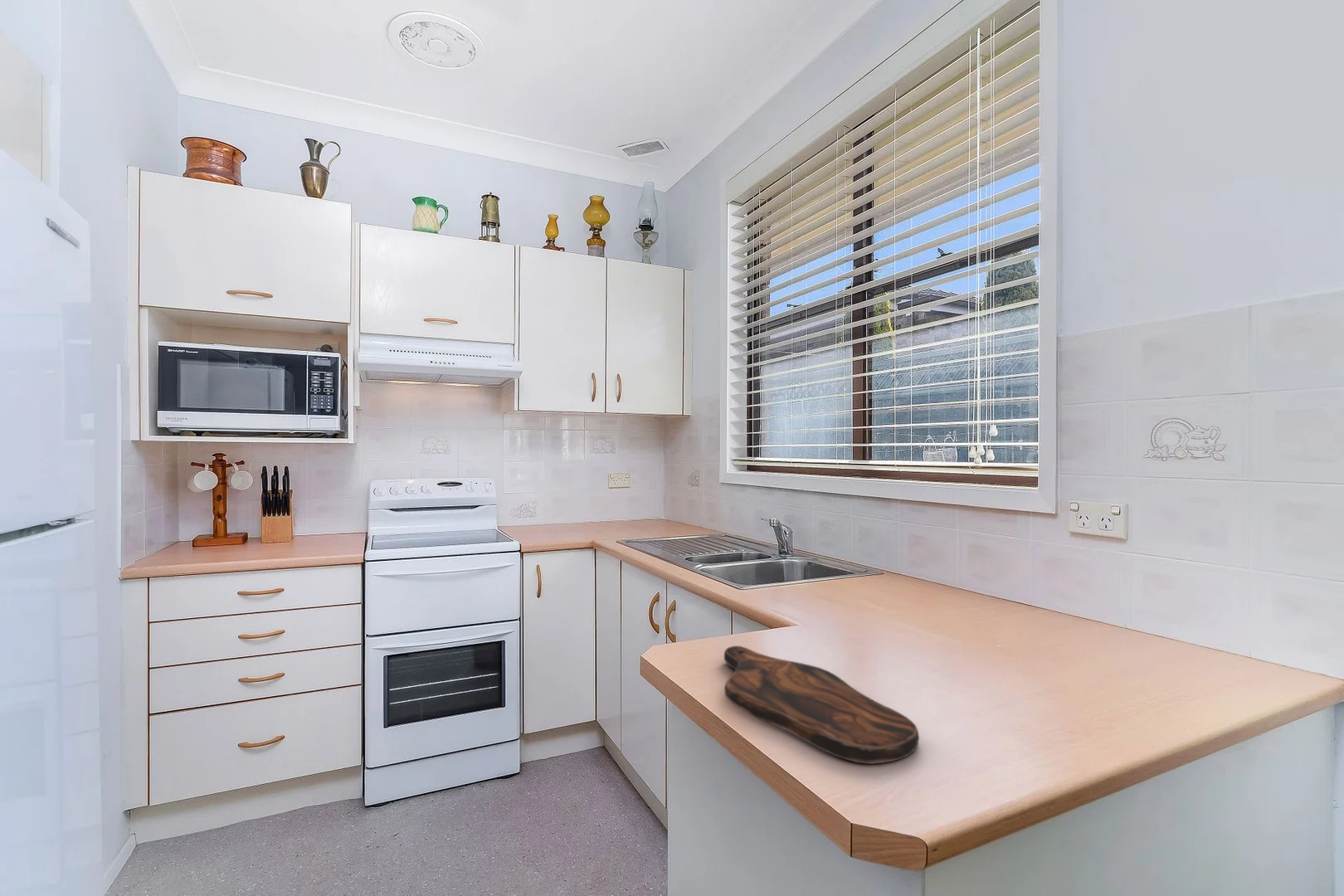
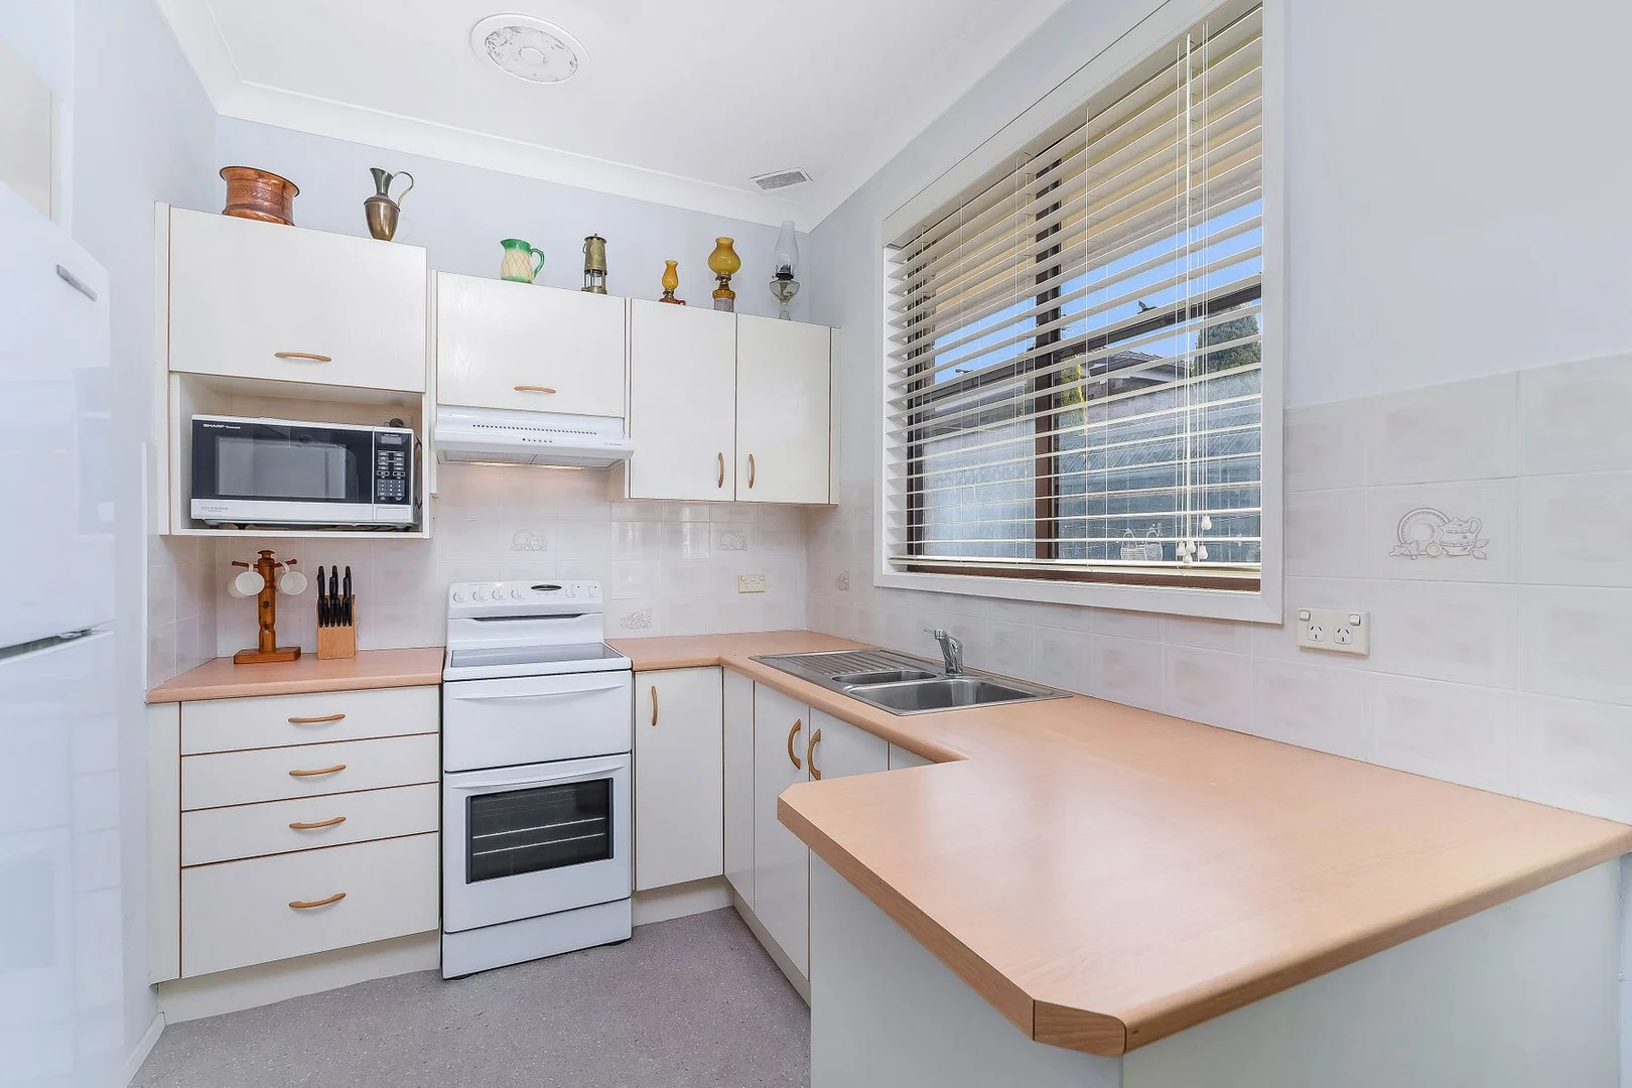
- cutting board [723,645,920,765]
